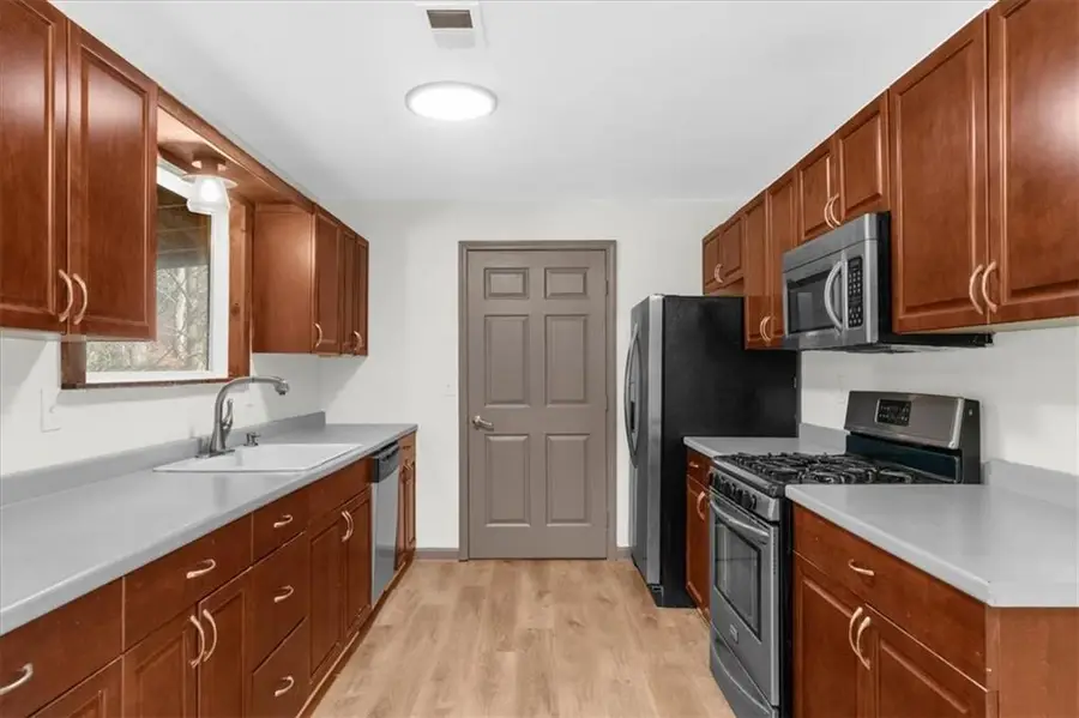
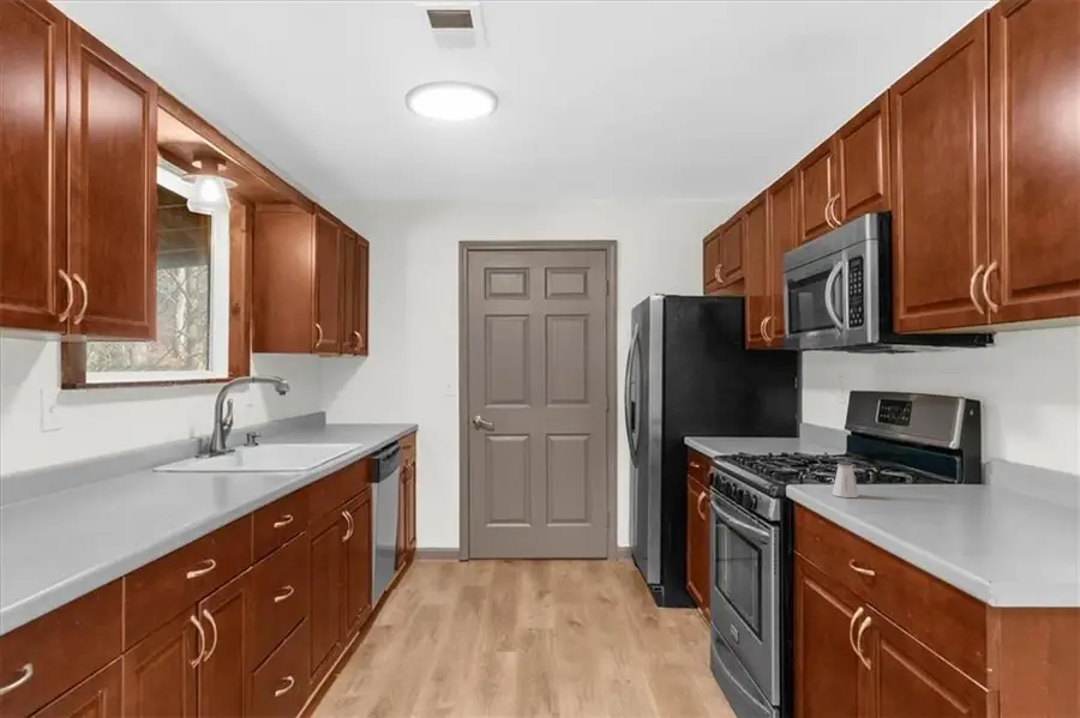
+ saltshaker [832,460,859,499]
